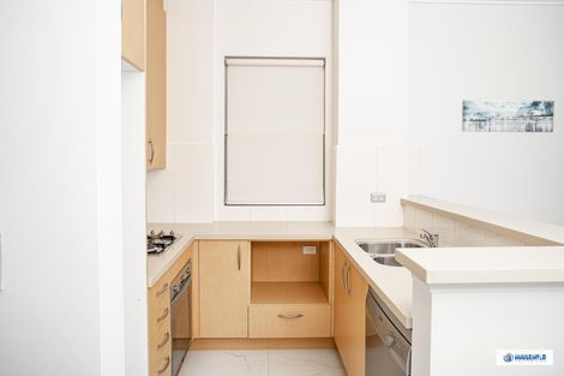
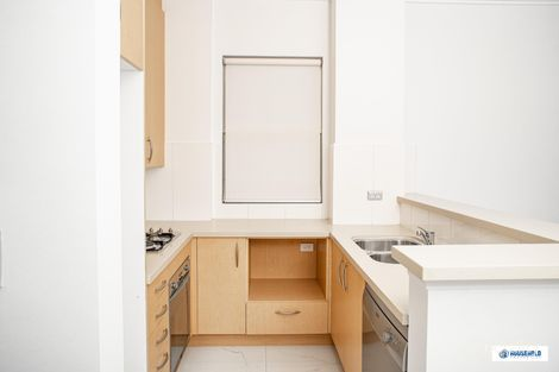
- wall art [461,99,556,133]
